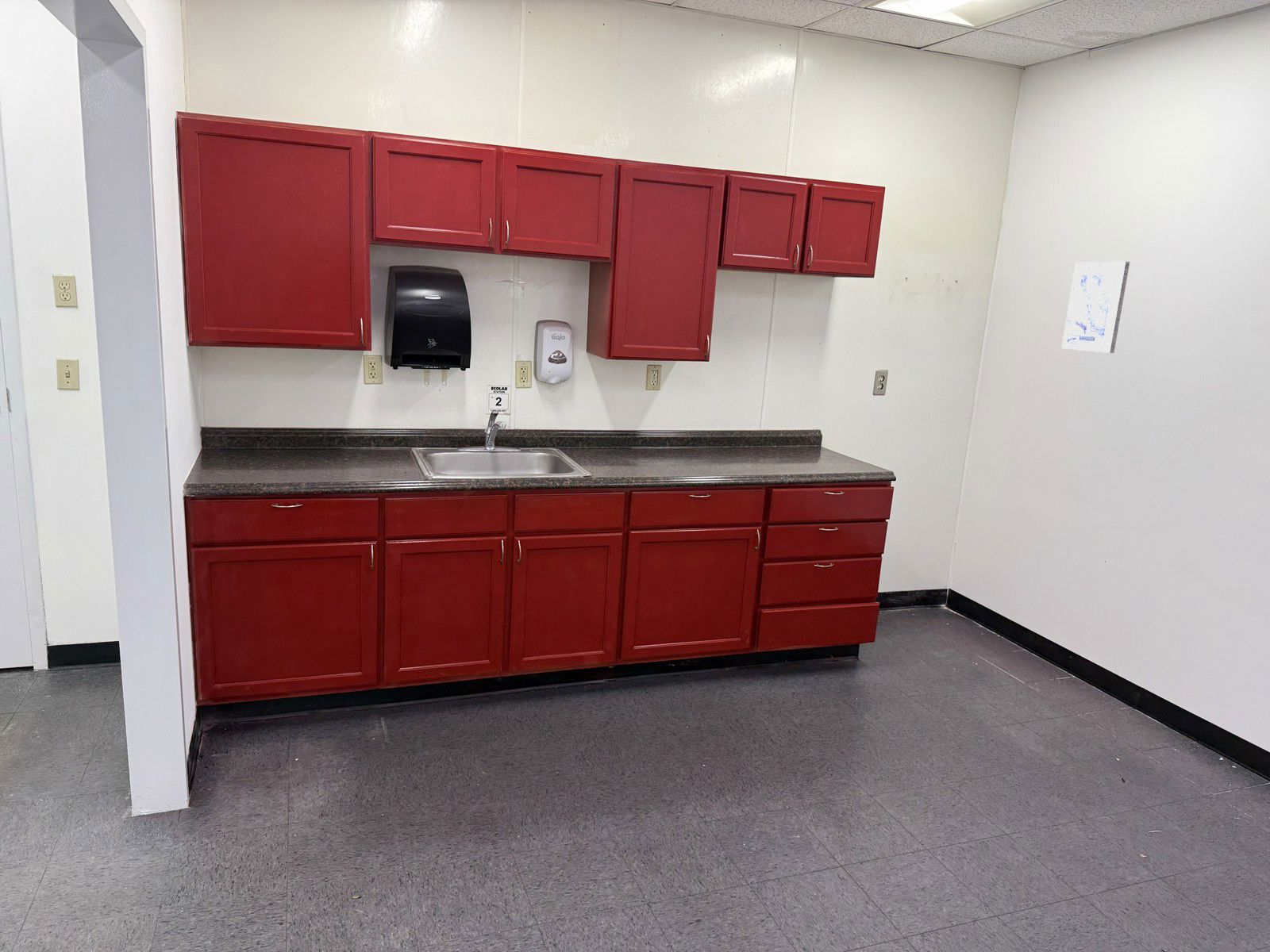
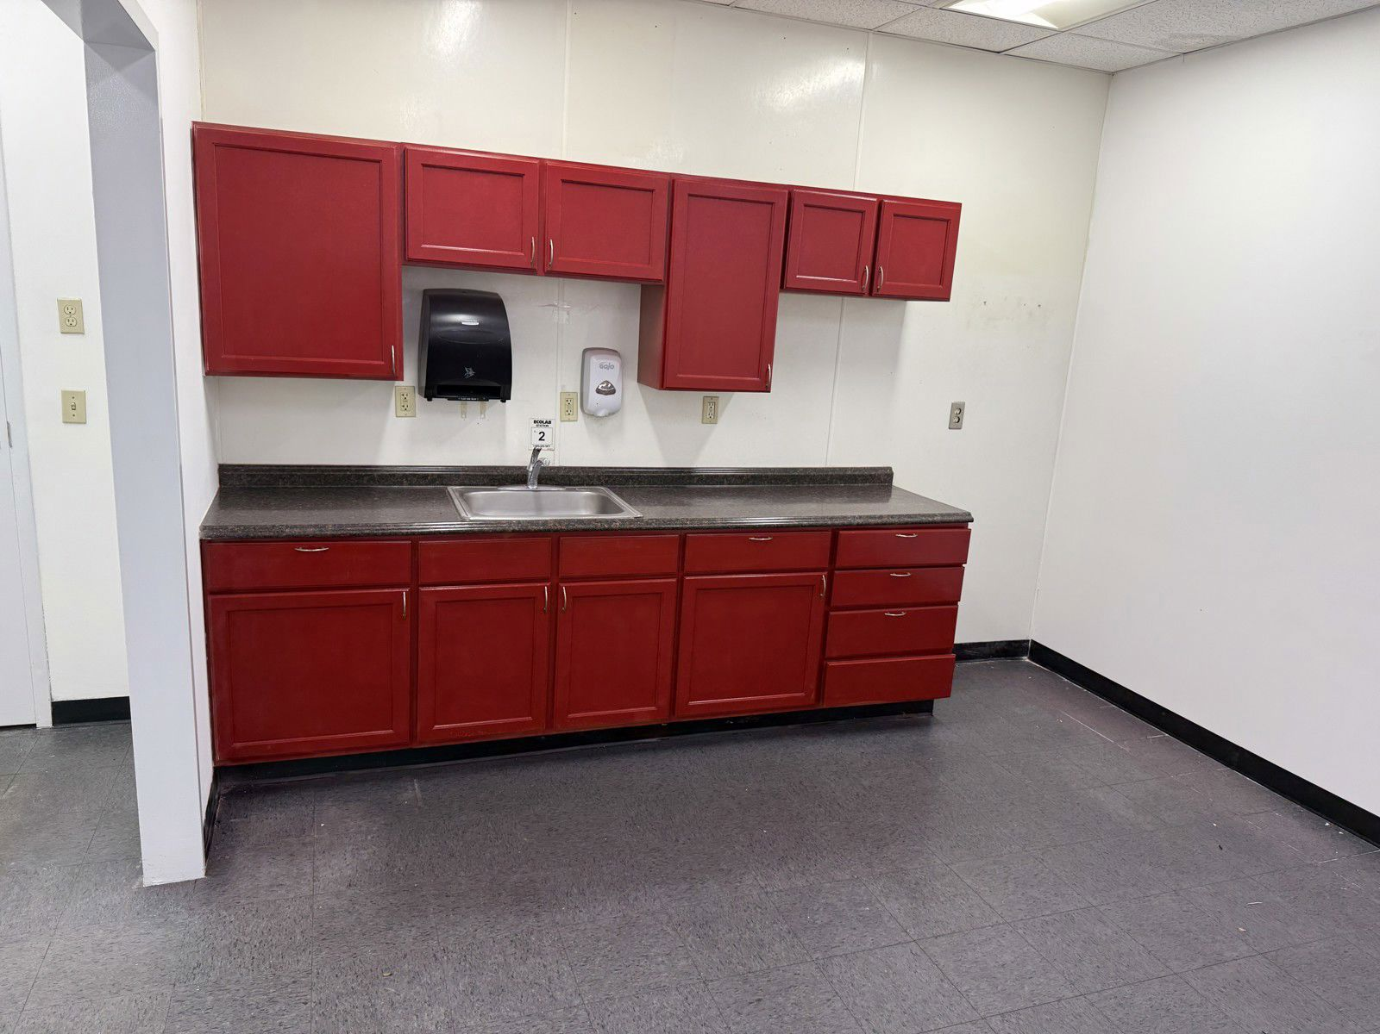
- wall art [1060,260,1130,354]
